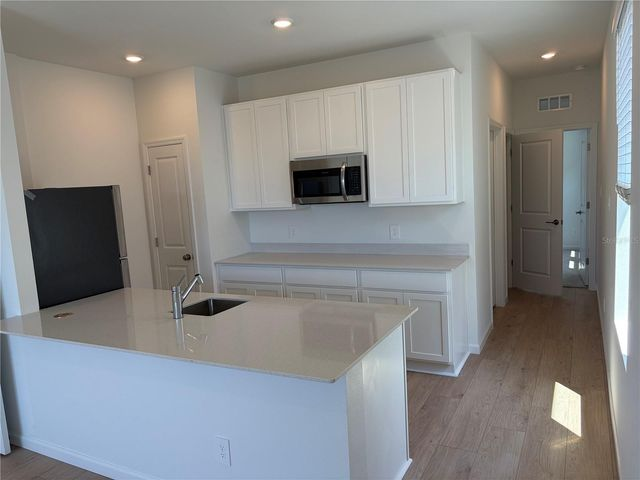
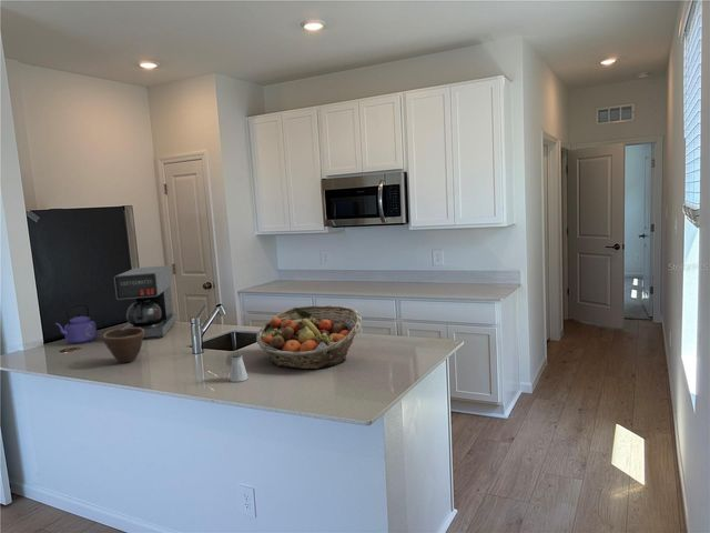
+ saltshaker [229,353,250,383]
+ coffee maker [113,264,178,339]
+ fruit basket [255,304,363,370]
+ bowl [102,328,144,363]
+ kettle [54,303,99,344]
